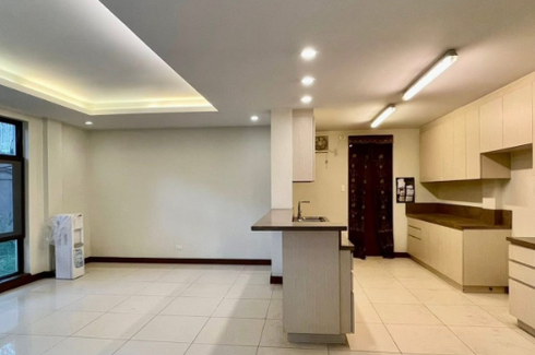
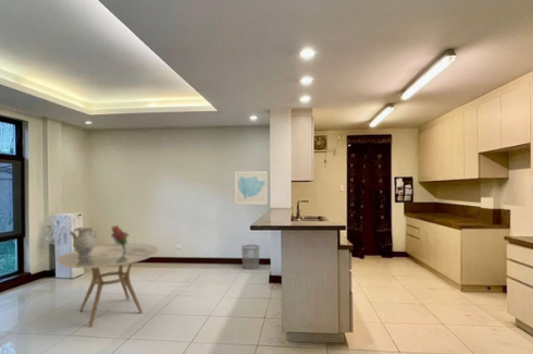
+ wall art [234,170,269,206]
+ bouquet [110,224,131,251]
+ waste bin [240,244,260,270]
+ ceramic jug [69,227,98,258]
+ dining table [55,242,160,328]
